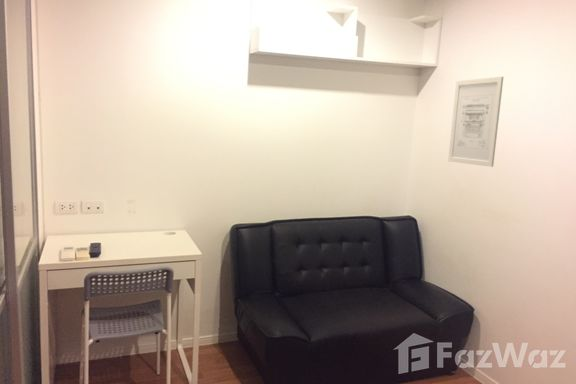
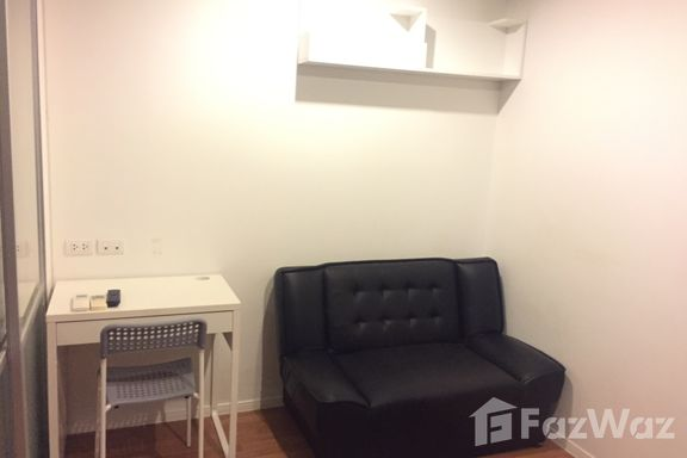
- wall art [447,76,504,168]
